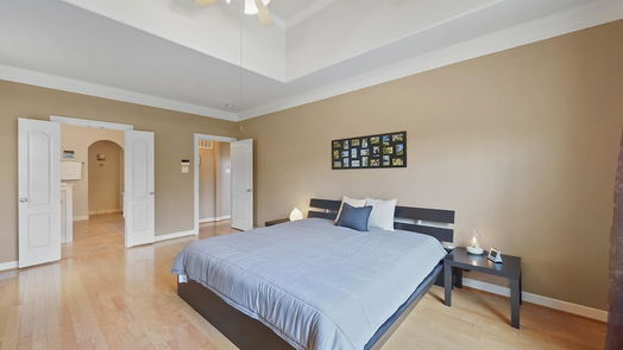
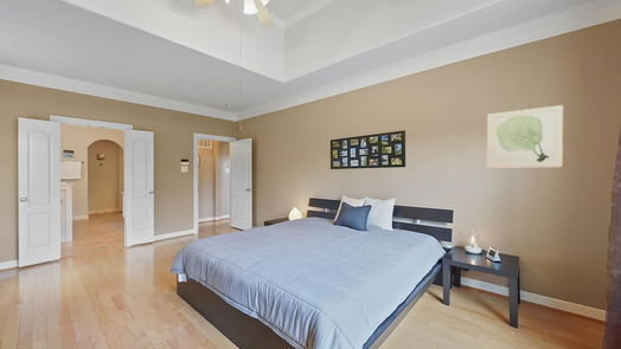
+ wall art [486,104,564,169]
